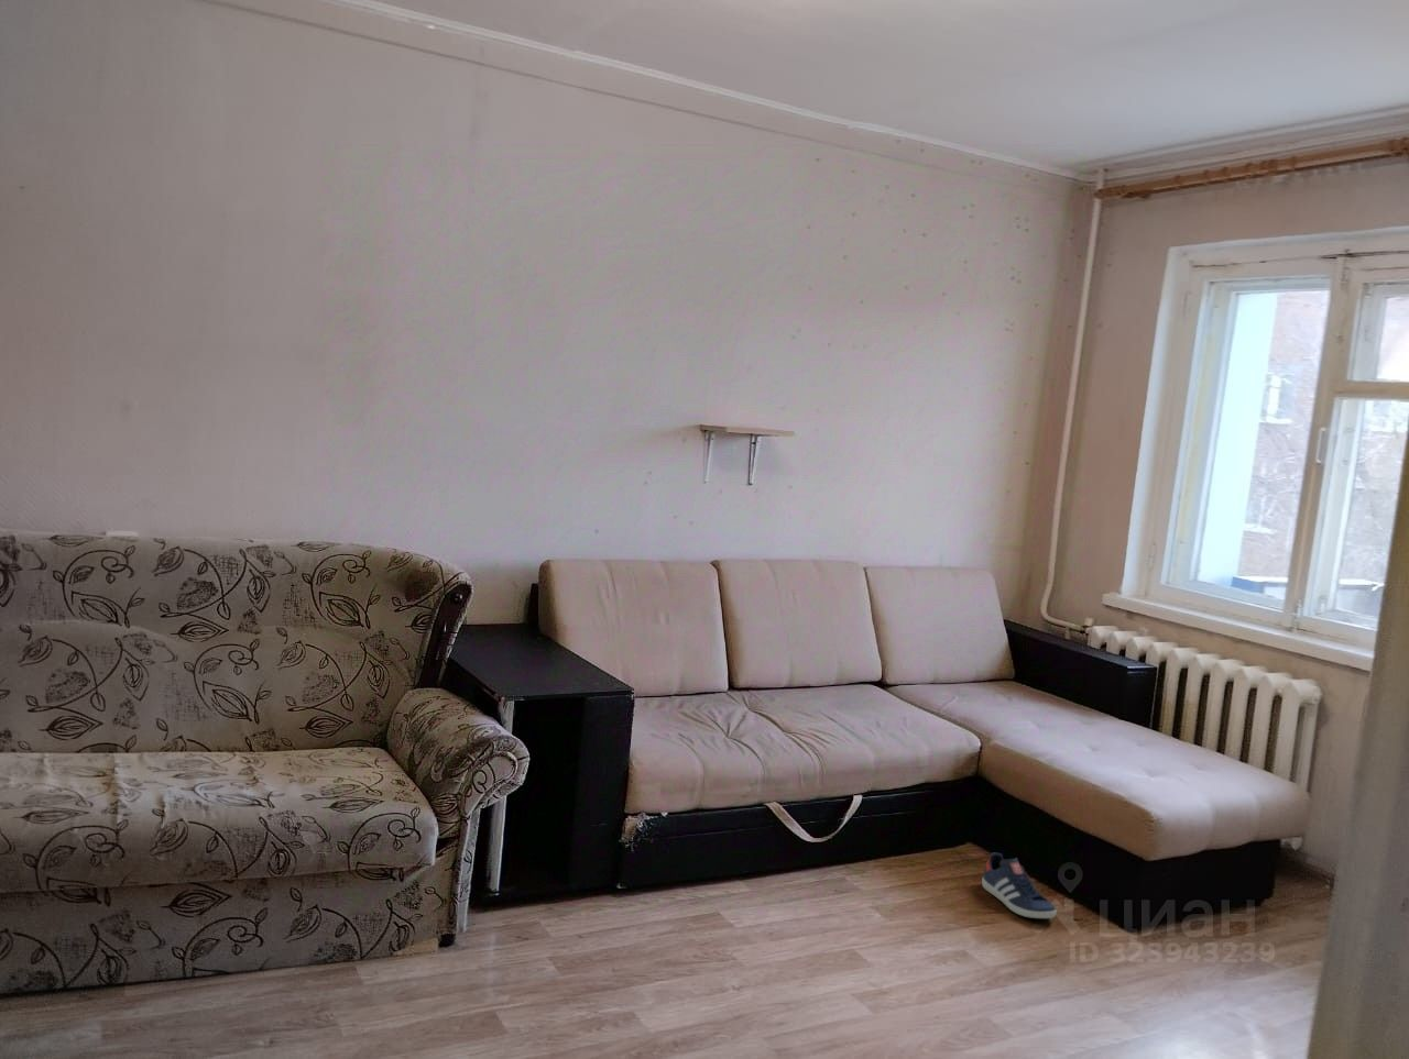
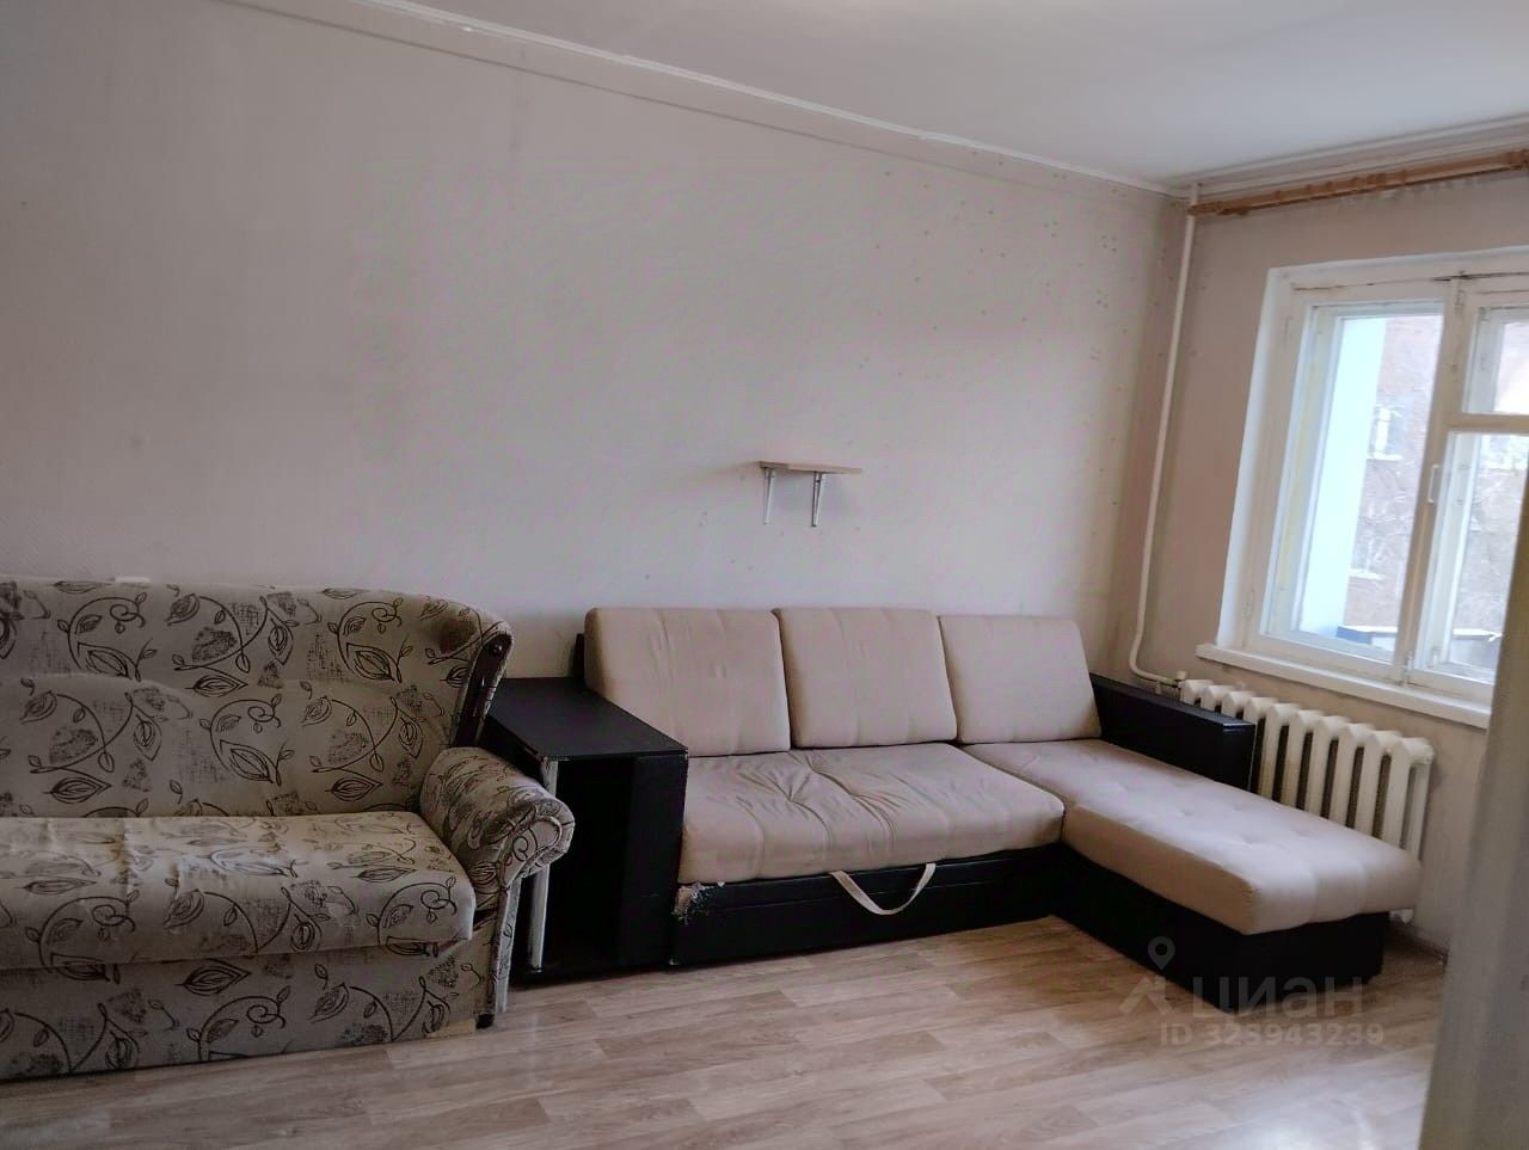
- sneaker [981,852,1057,919]
